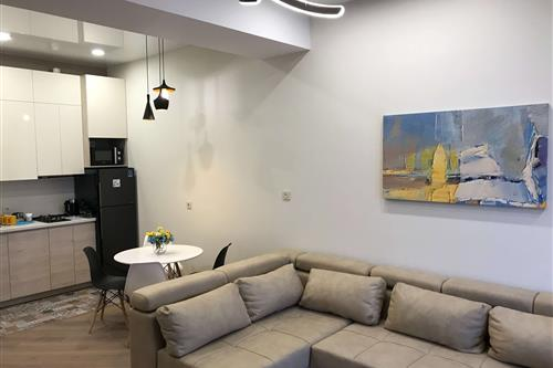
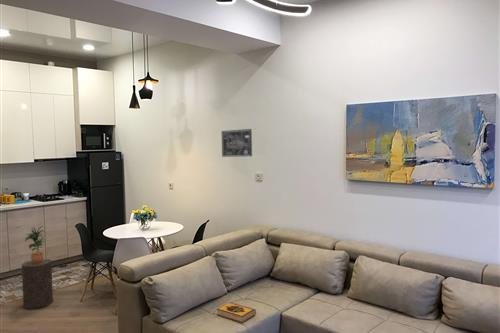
+ potted plant [24,225,47,264]
+ stool [21,258,54,310]
+ hardback book [216,301,257,324]
+ wall art [221,128,253,158]
